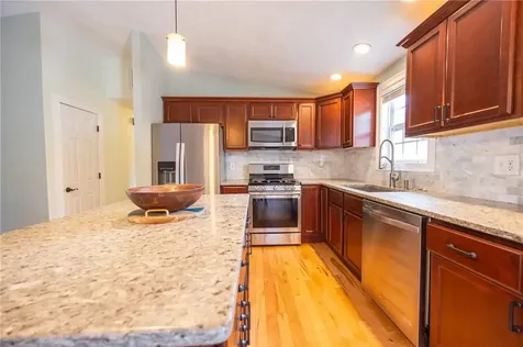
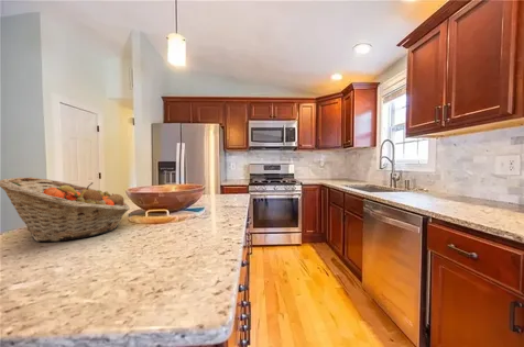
+ fruit basket [0,176,131,243]
